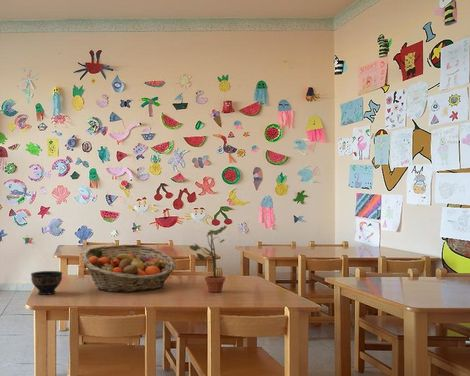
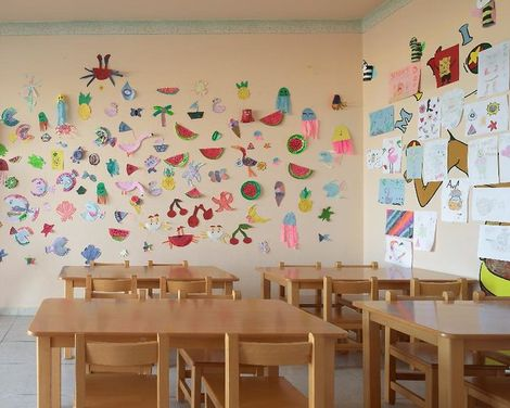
- potted plant [188,225,228,293]
- fruit basket [81,244,177,293]
- bowl [30,270,63,296]
